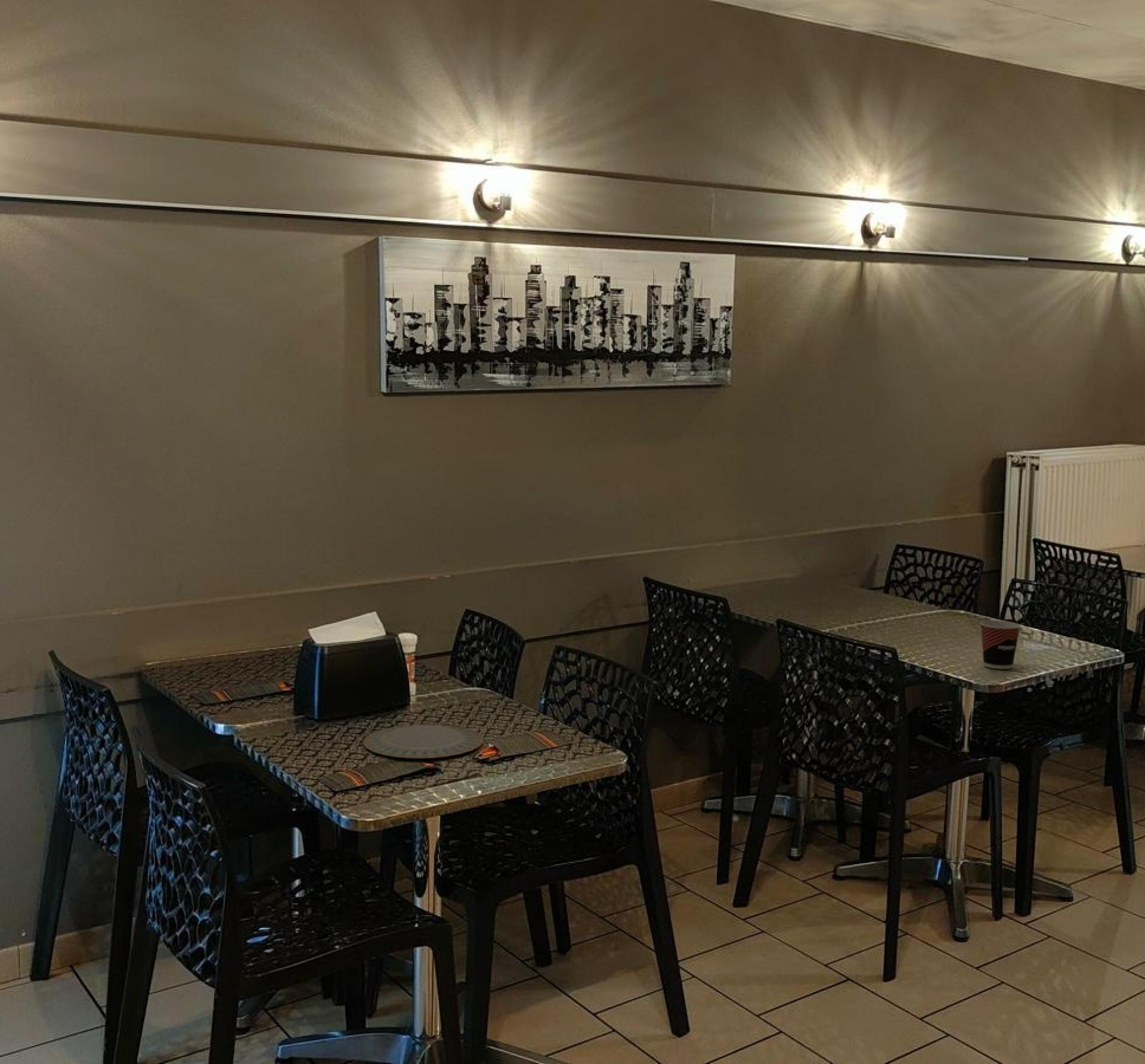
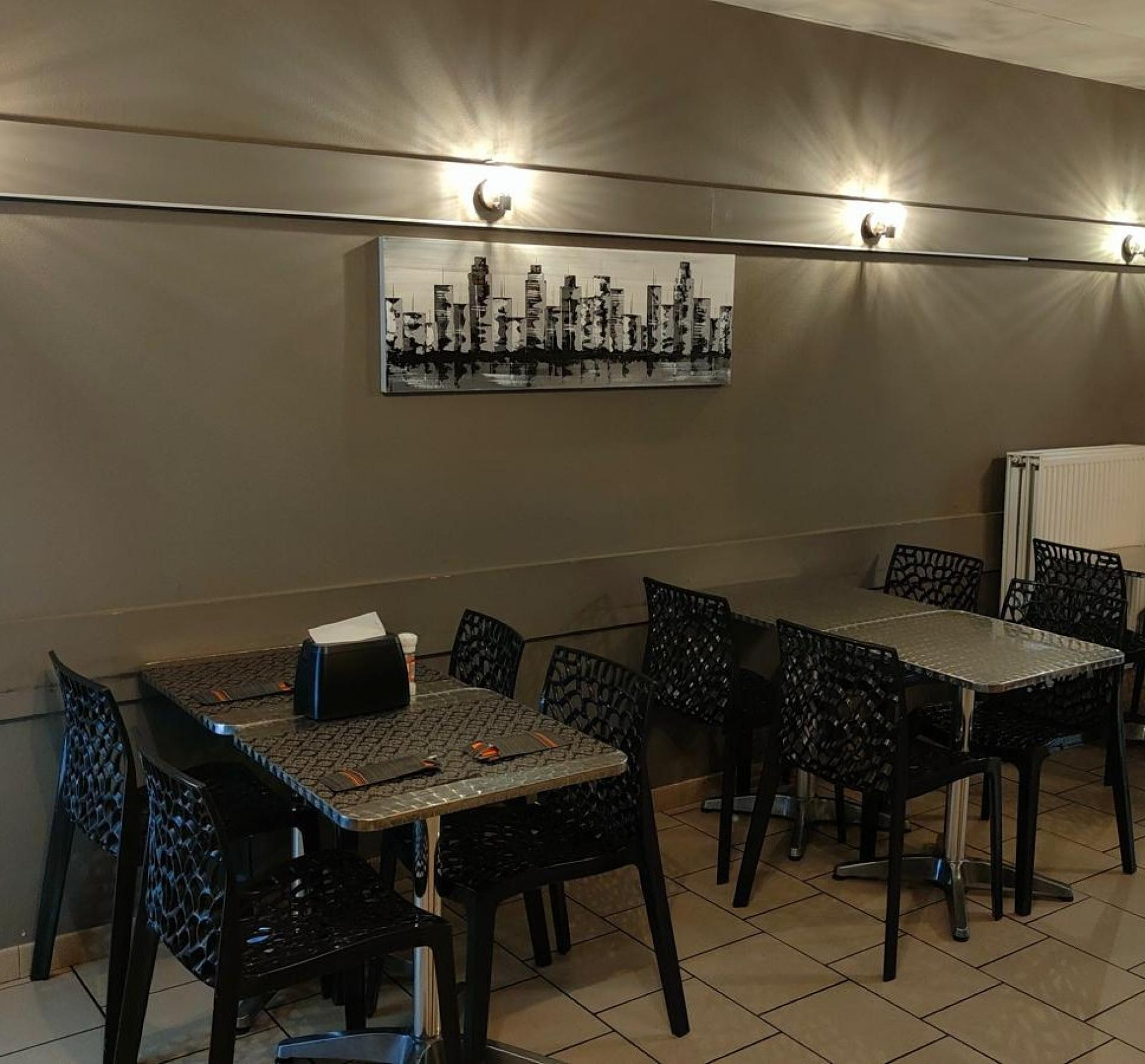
- chinaware [363,724,484,759]
- cup [980,620,1022,669]
